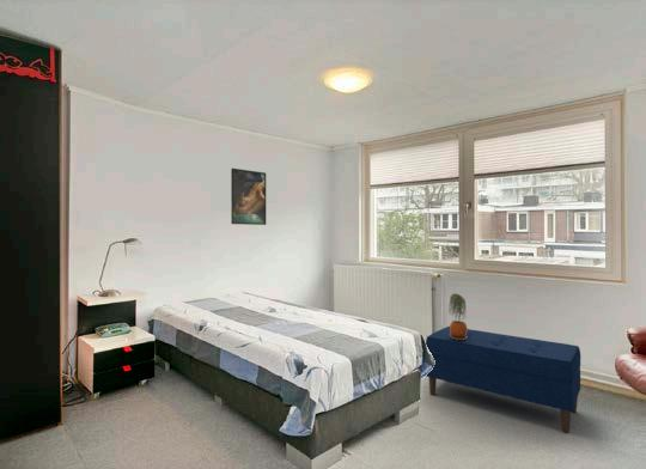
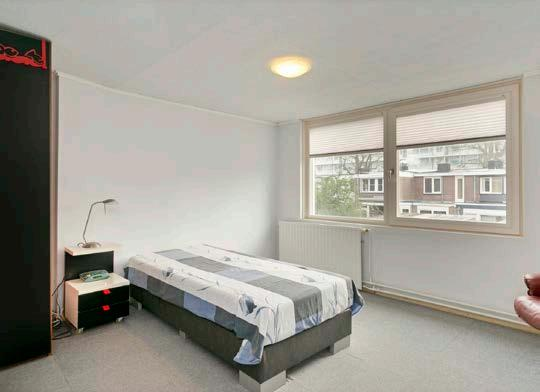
- potted plant [447,292,469,340]
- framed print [230,168,267,226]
- bench [425,325,581,433]
